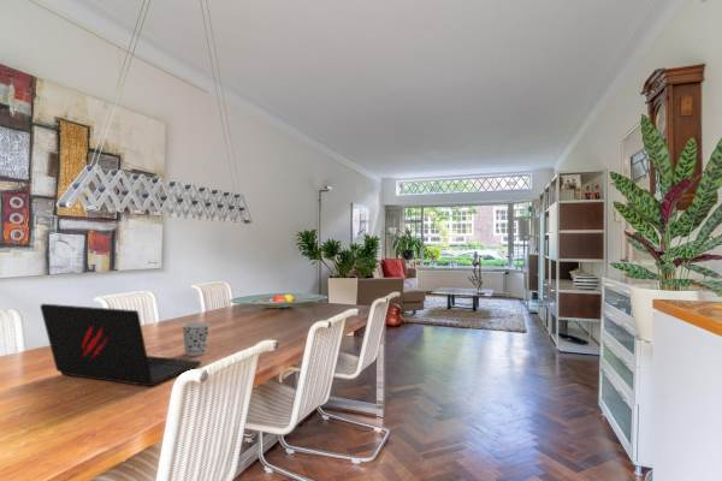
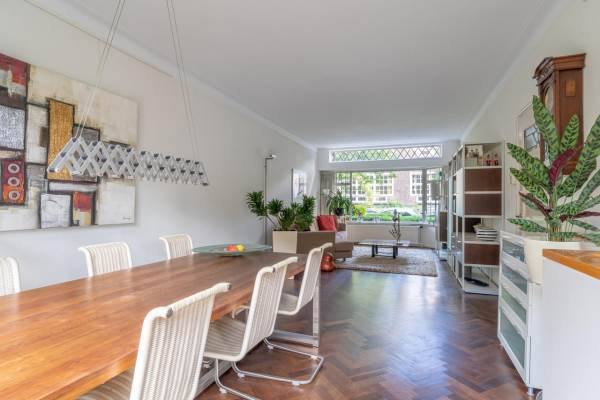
- cup [180,321,212,357]
- laptop [39,303,202,387]
